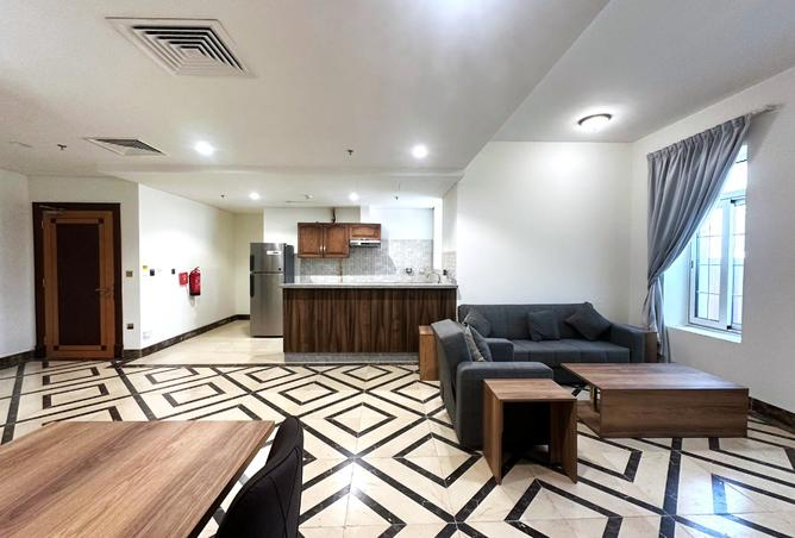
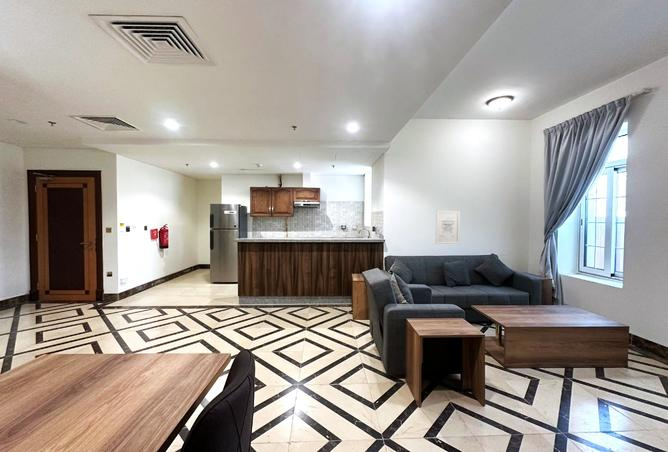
+ wall art [435,210,461,245]
